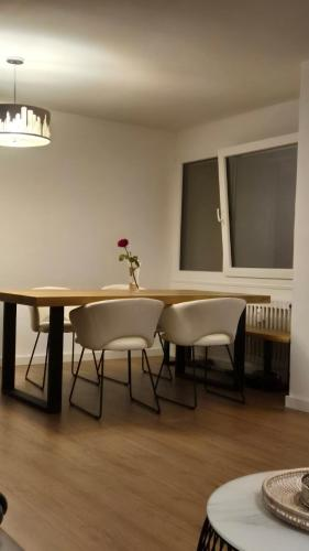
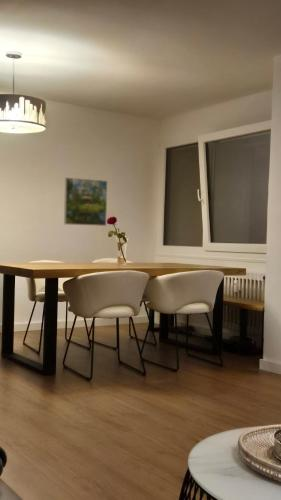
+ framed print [63,177,108,227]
